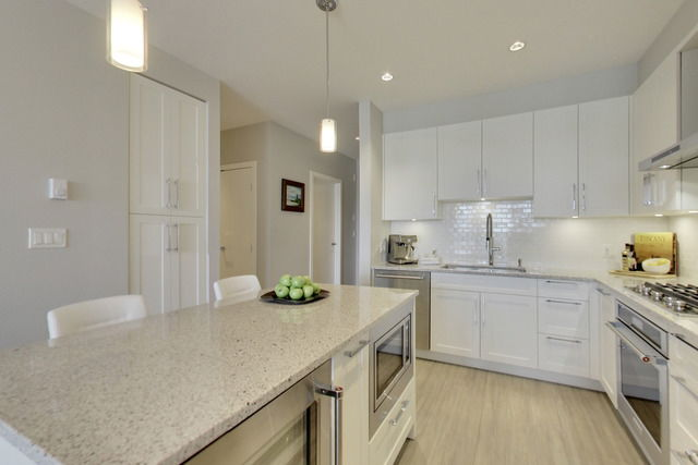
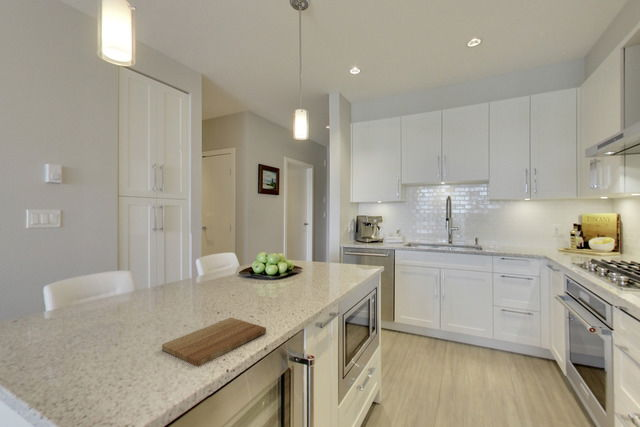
+ cutting board [161,317,267,367]
